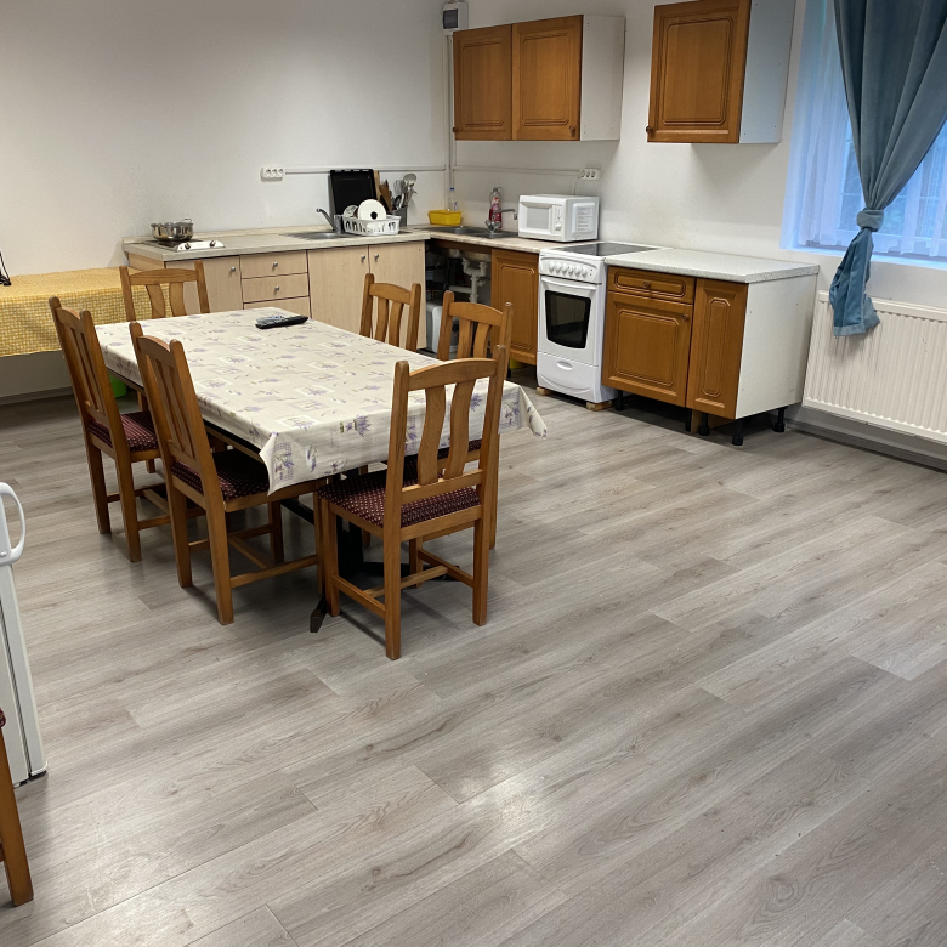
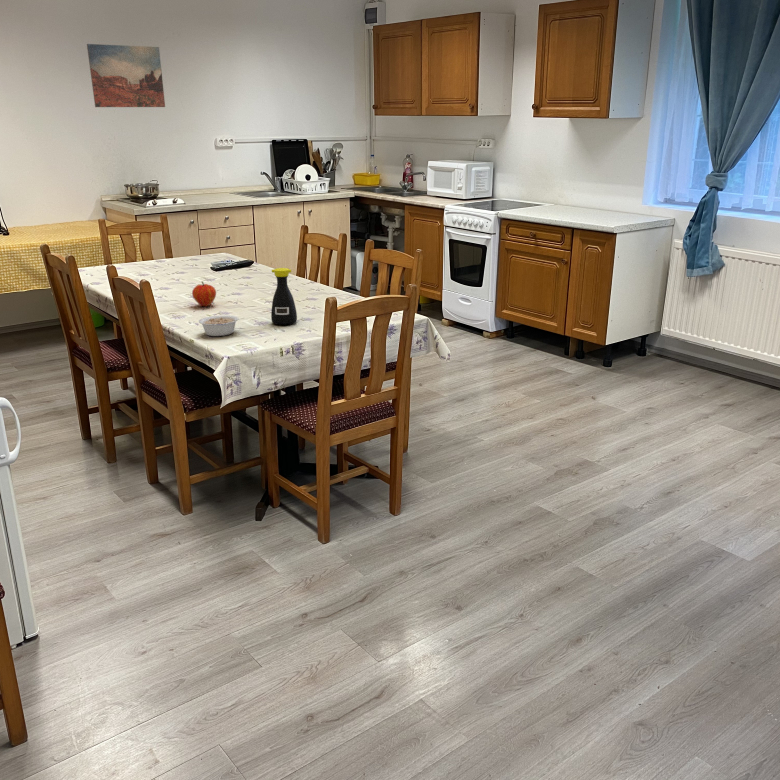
+ wall art [86,43,166,108]
+ legume [198,314,244,337]
+ bottle [270,267,298,326]
+ fruit [191,280,217,307]
